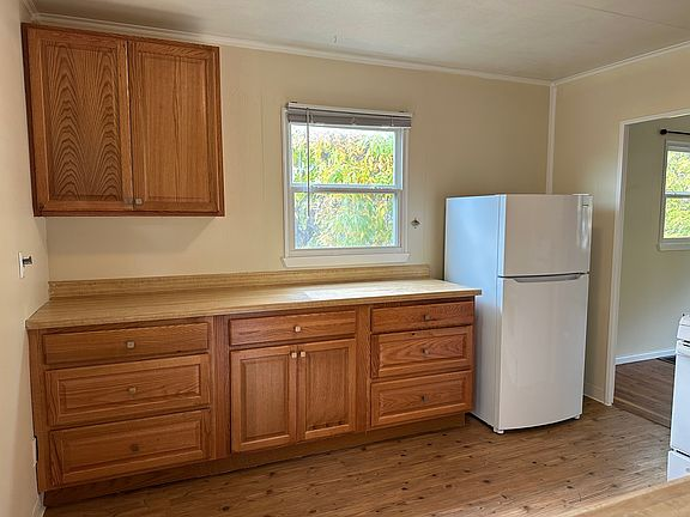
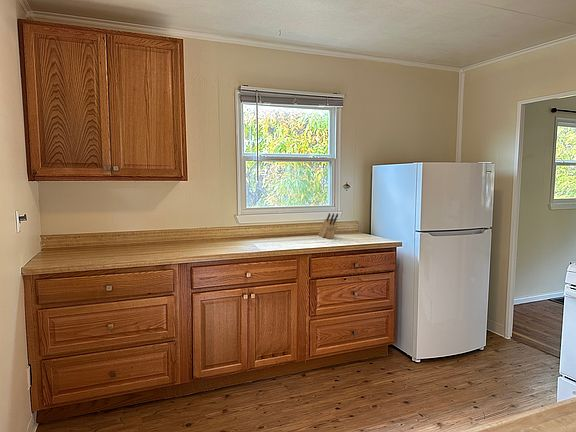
+ knife block [317,212,339,239]
